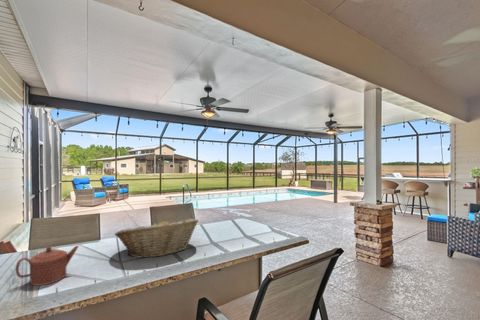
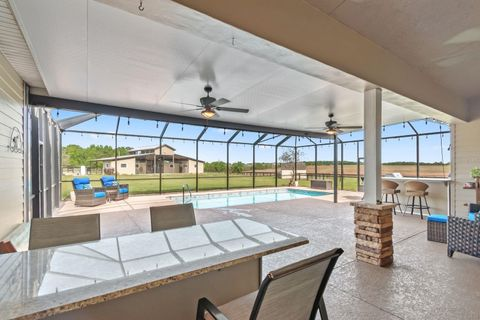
- teapot [15,245,80,287]
- fruit basket [114,218,199,259]
